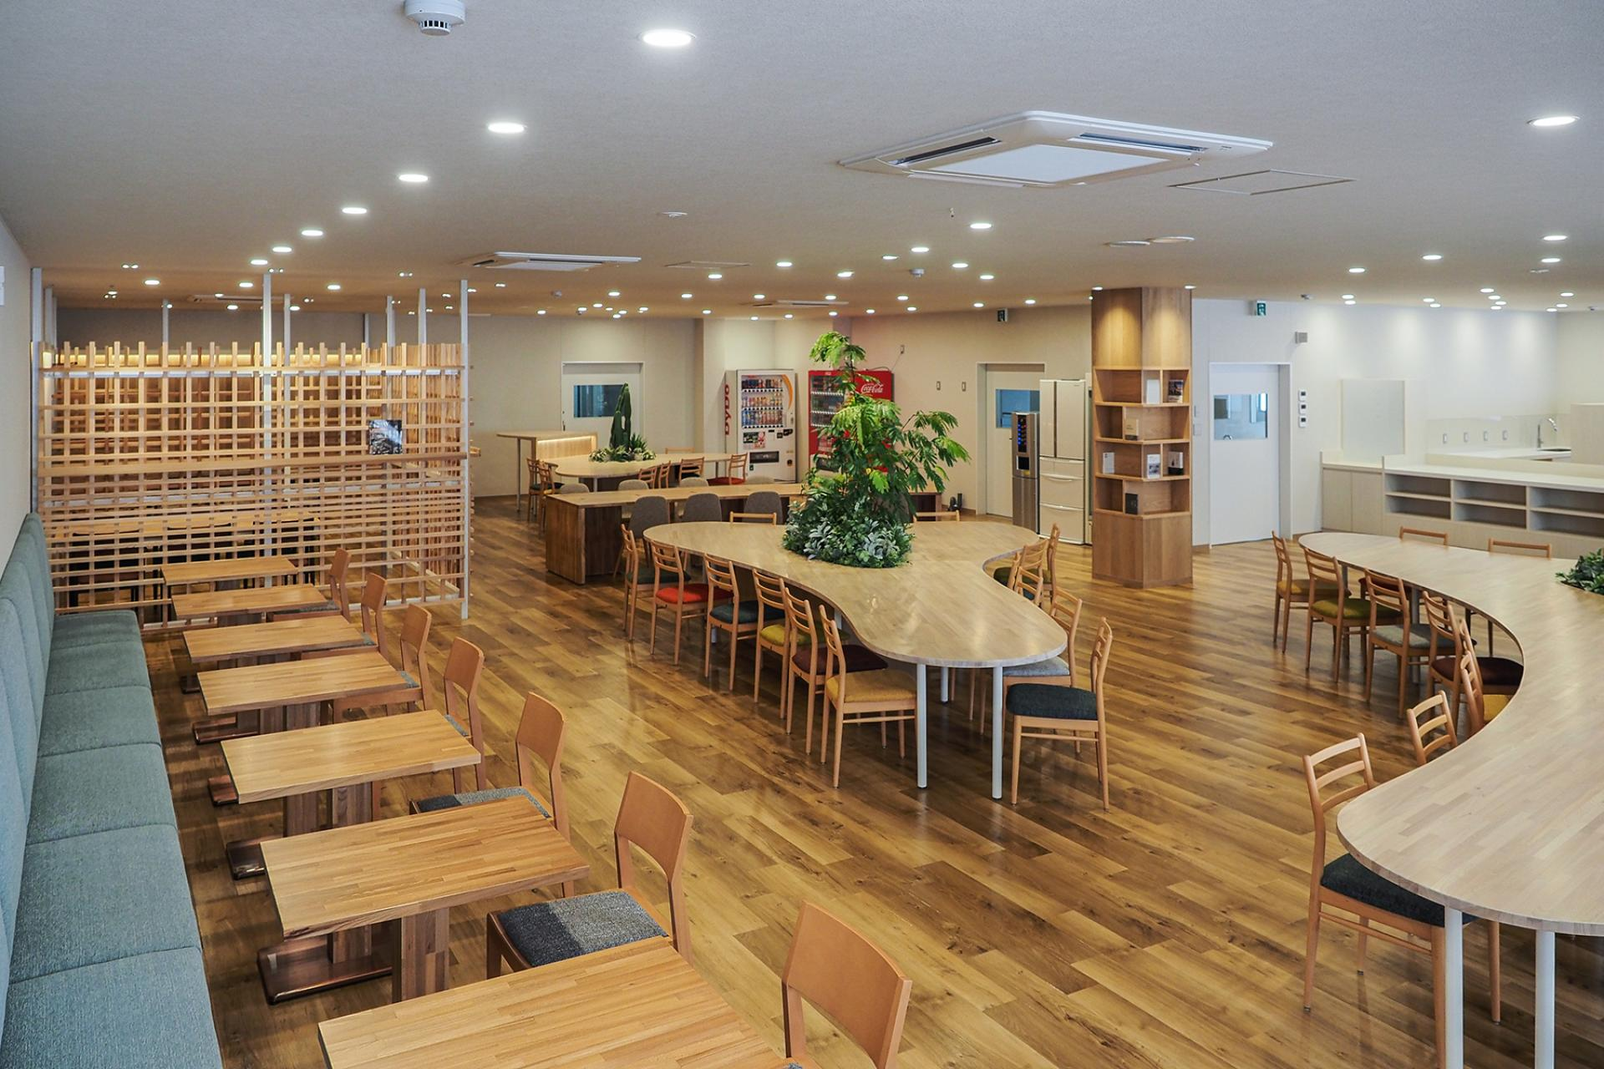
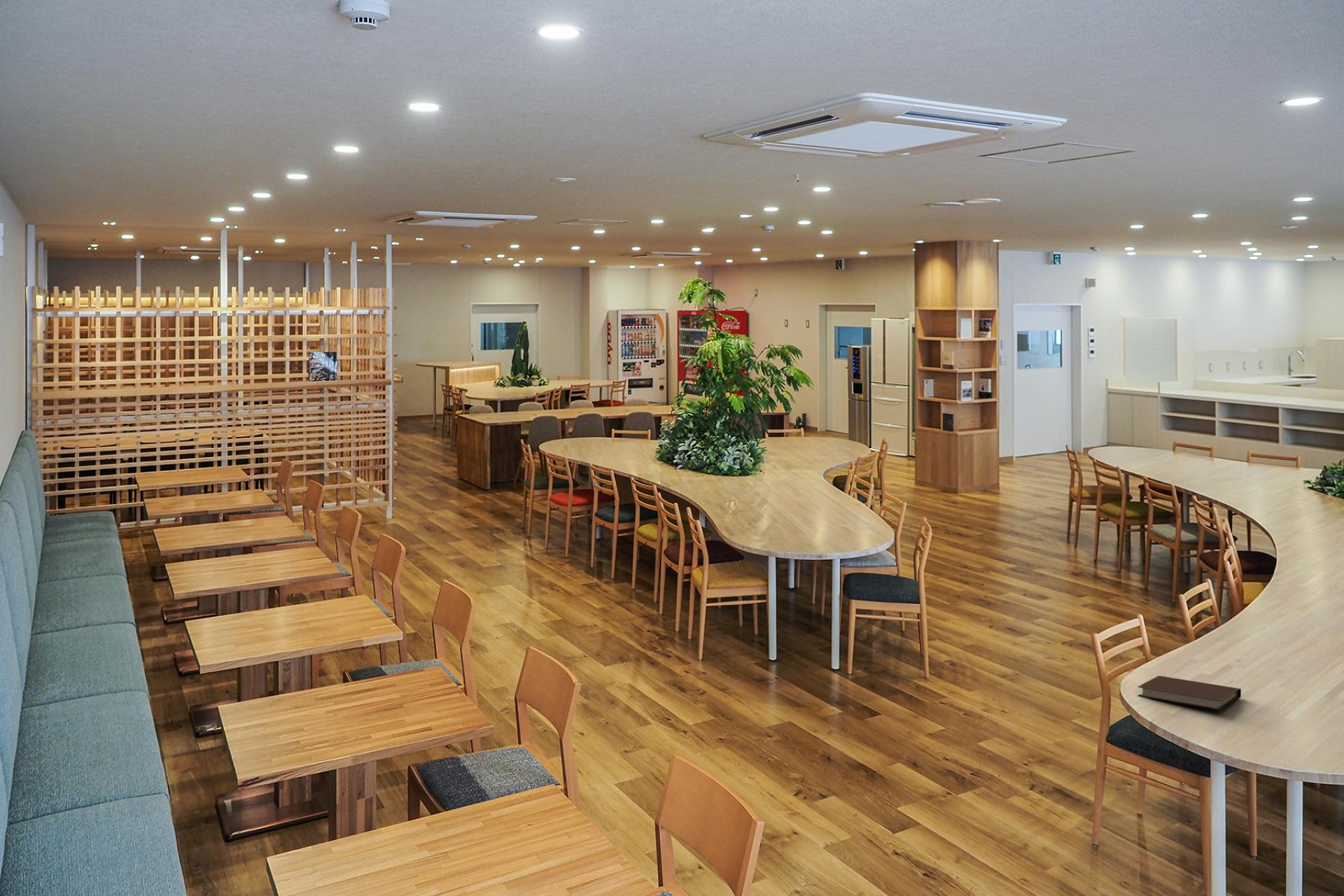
+ notebook [1137,675,1242,711]
